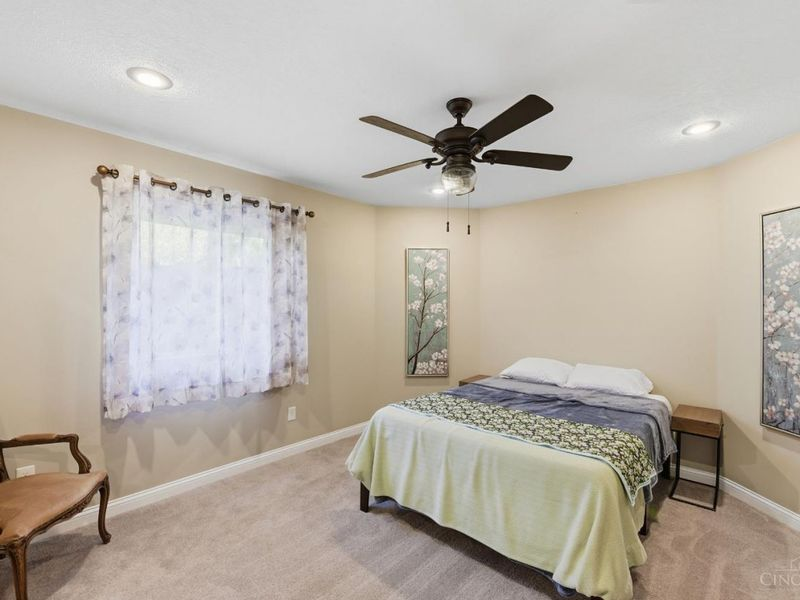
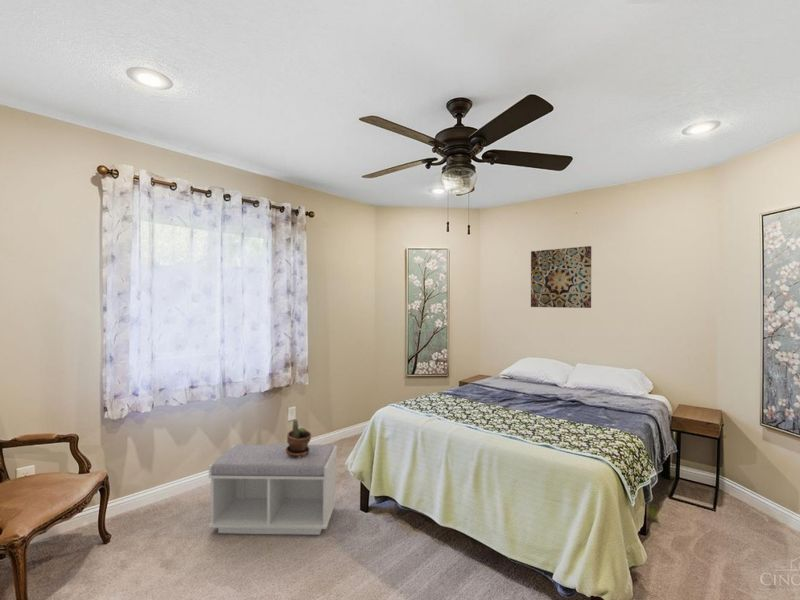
+ wall art [530,245,592,309]
+ bench [207,443,338,536]
+ potted plant [285,418,313,458]
